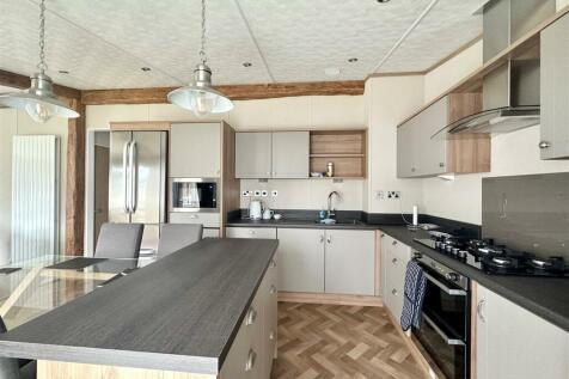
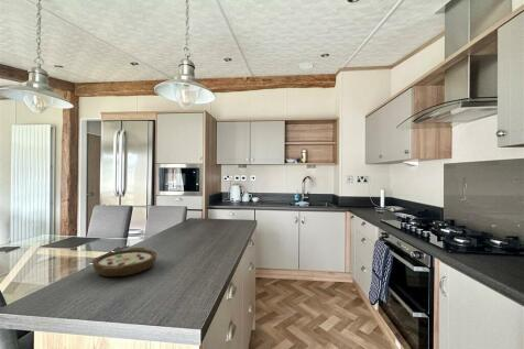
+ bowl [91,247,159,277]
